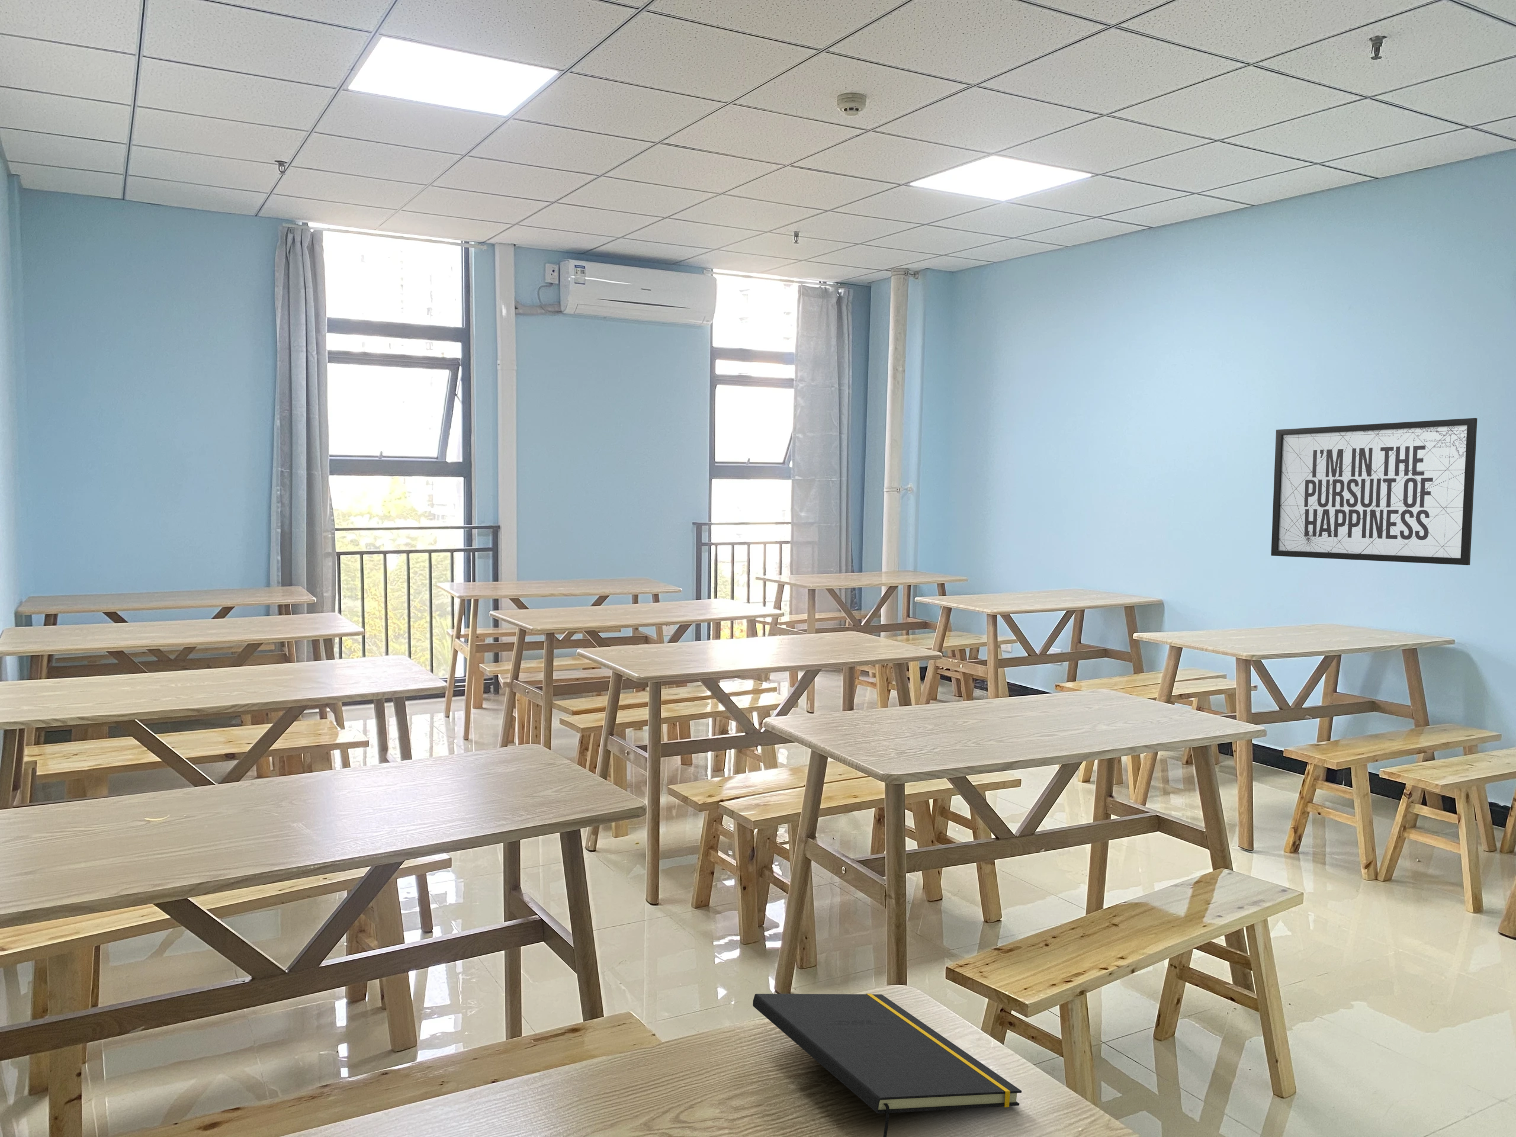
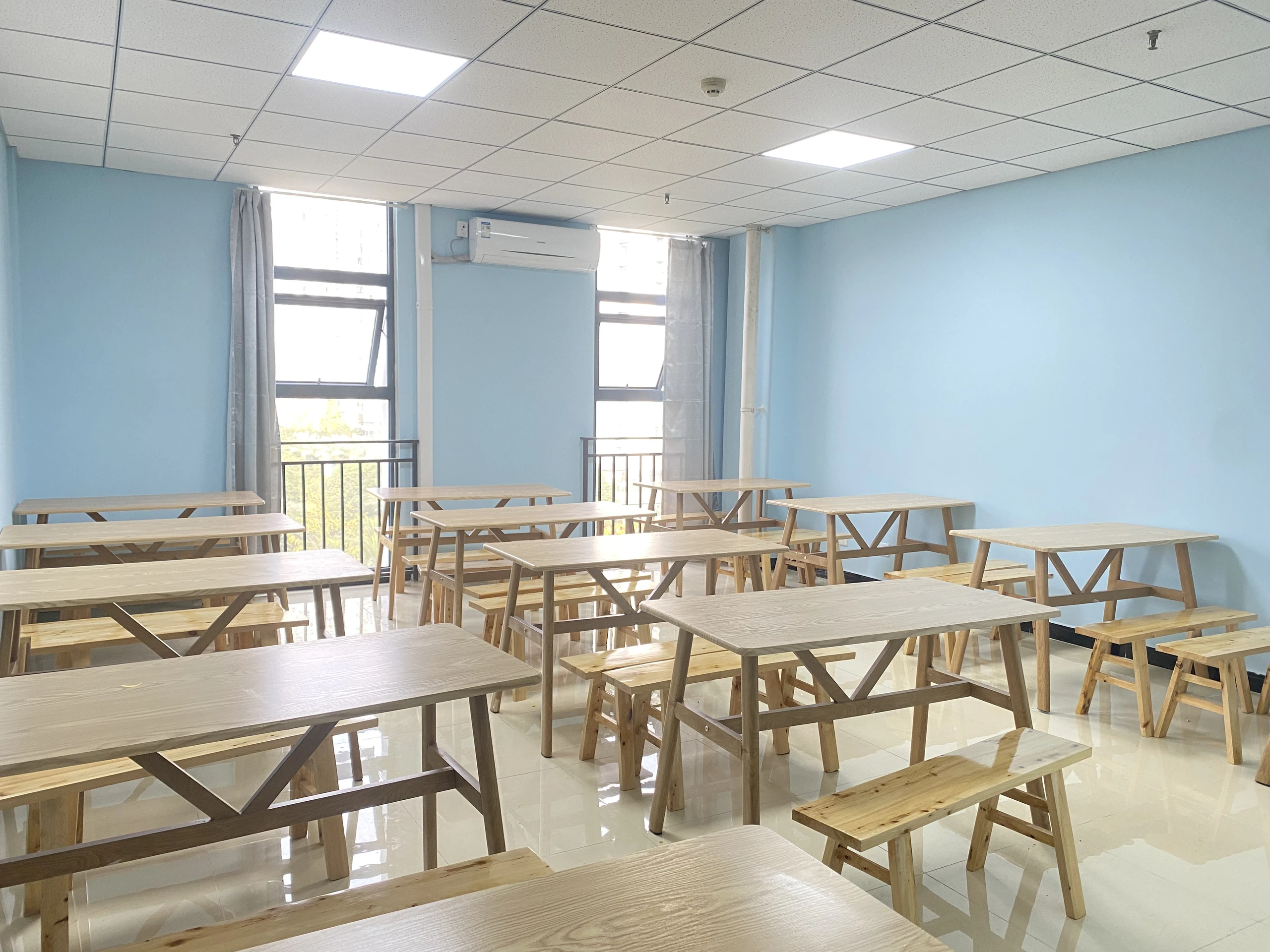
- mirror [1270,418,1478,566]
- notepad [752,994,1022,1137]
